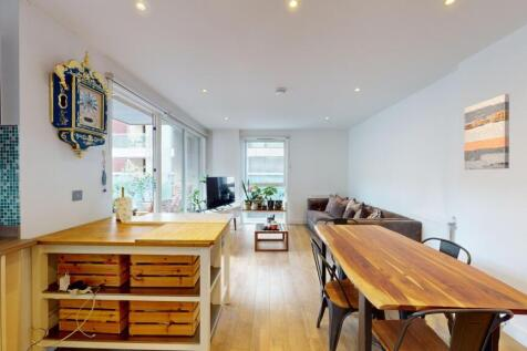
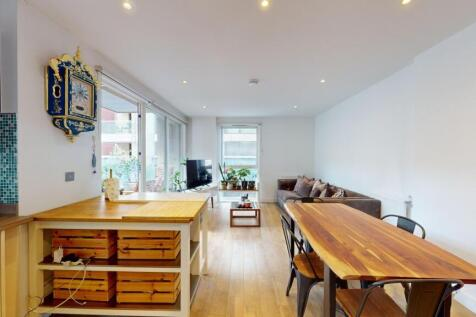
- wall art [463,93,510,171]
